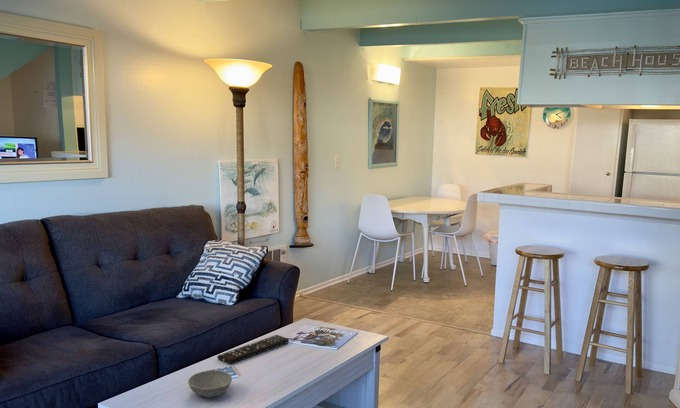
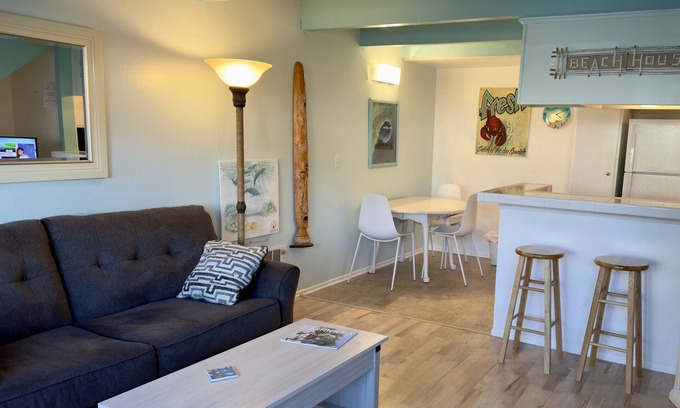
- bowl [187,369,233,398]
- remote control [217,334,290,365]
